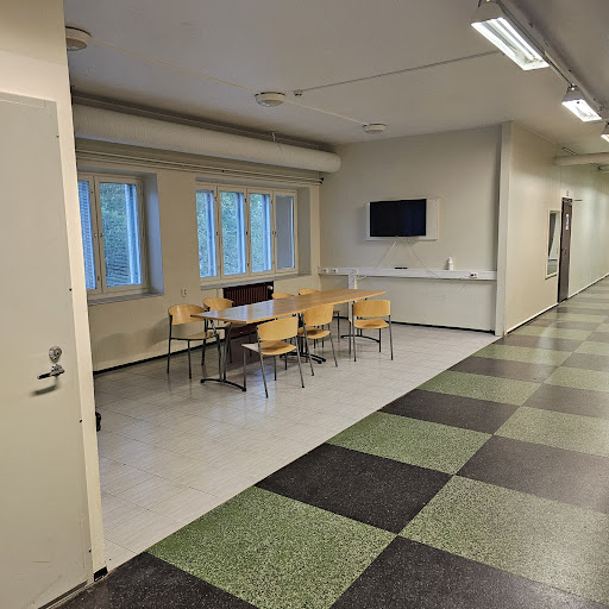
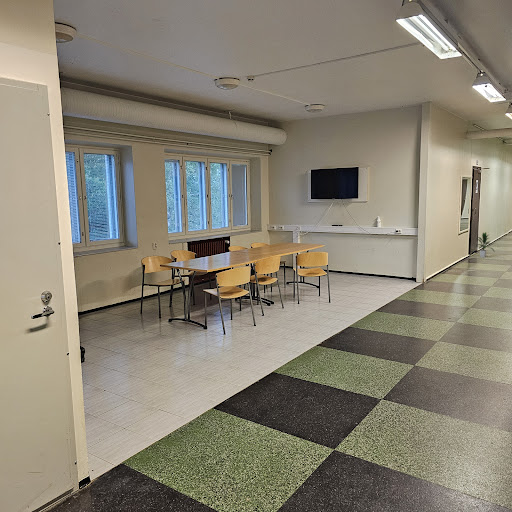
+ indoor plant [473,231,496,258]
